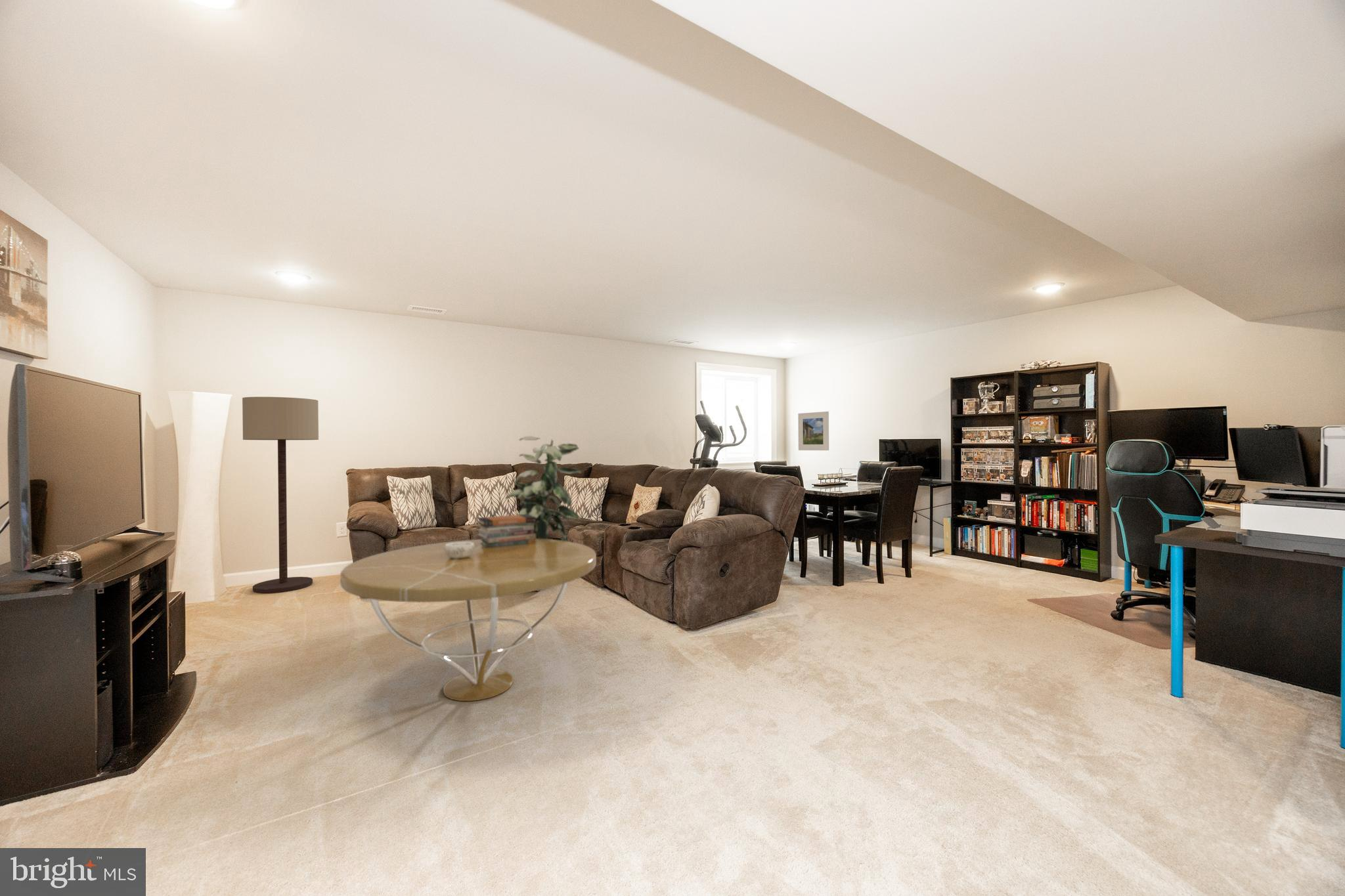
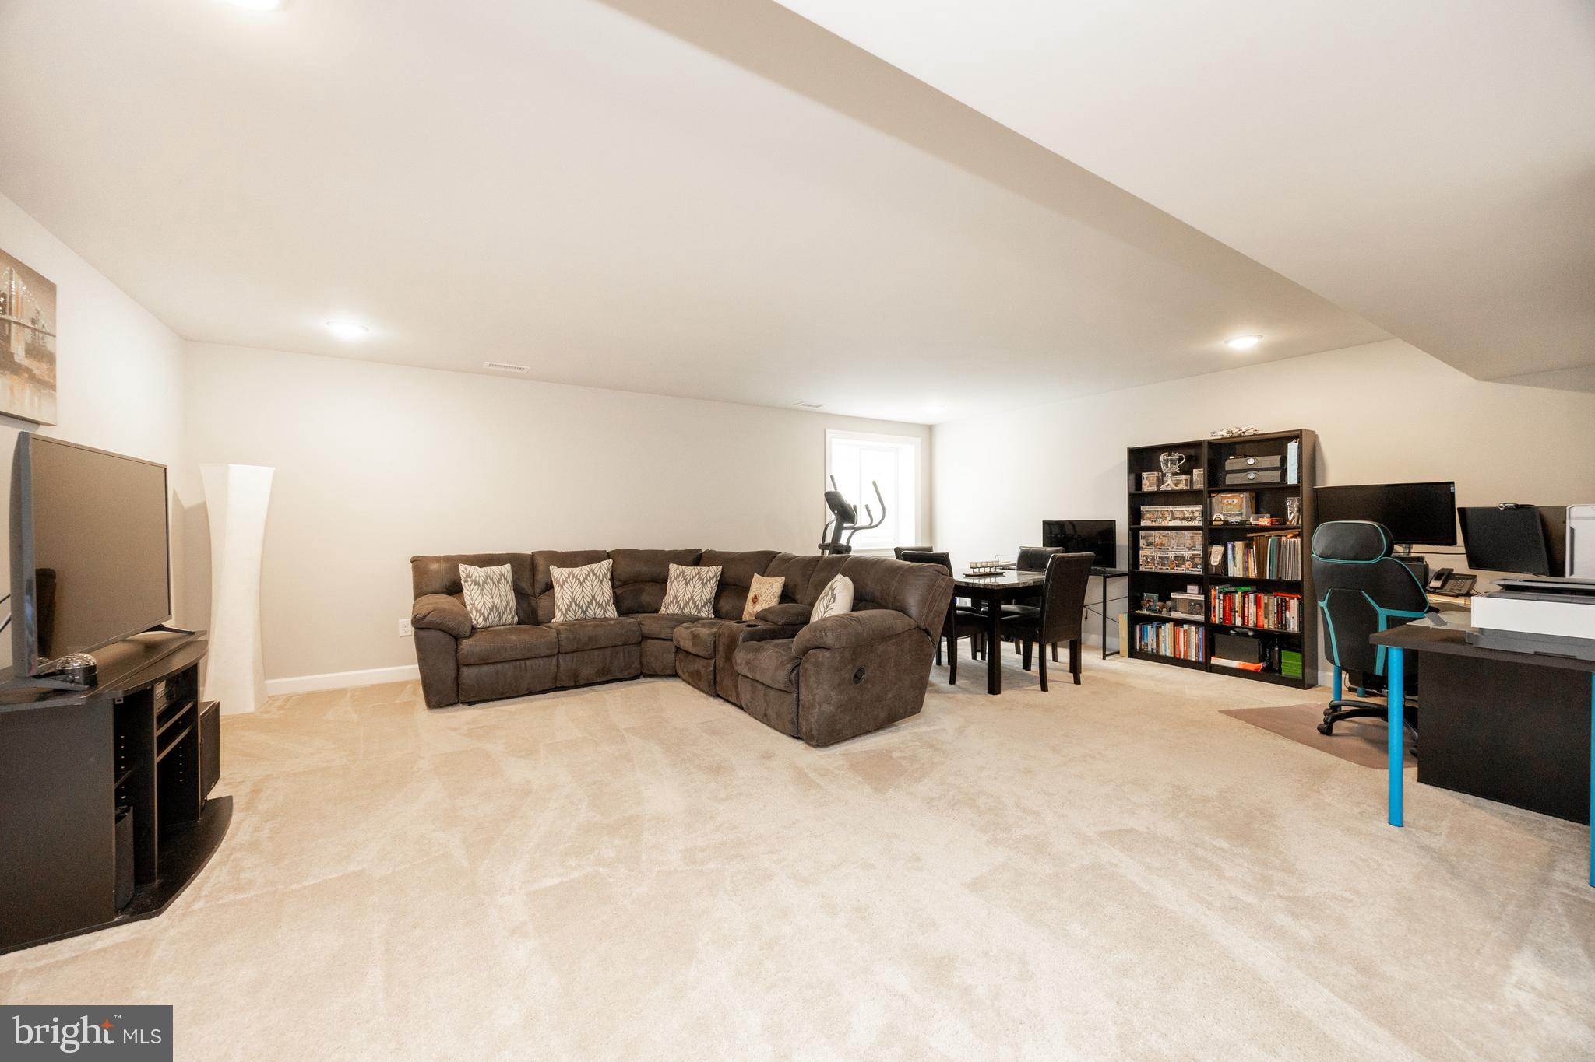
- indoor plant [505,435,582,592]
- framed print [797,411,829,451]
- floor lamp [242,396,319,594]
- coffee table [340,538,597,702]
- book stack [476,514,537,548]
- decorative bowl [445,542,474,559]
